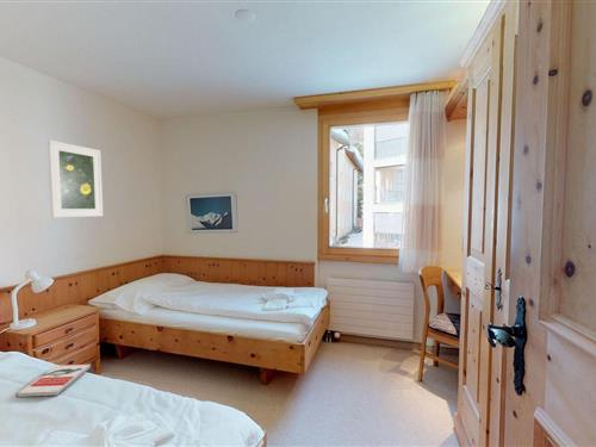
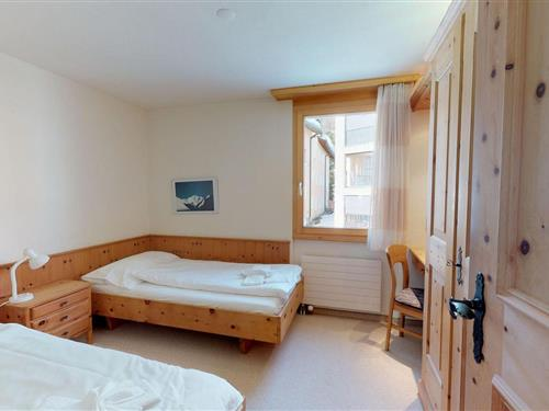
- book [14,362,92,398]
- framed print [46,138,104,218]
